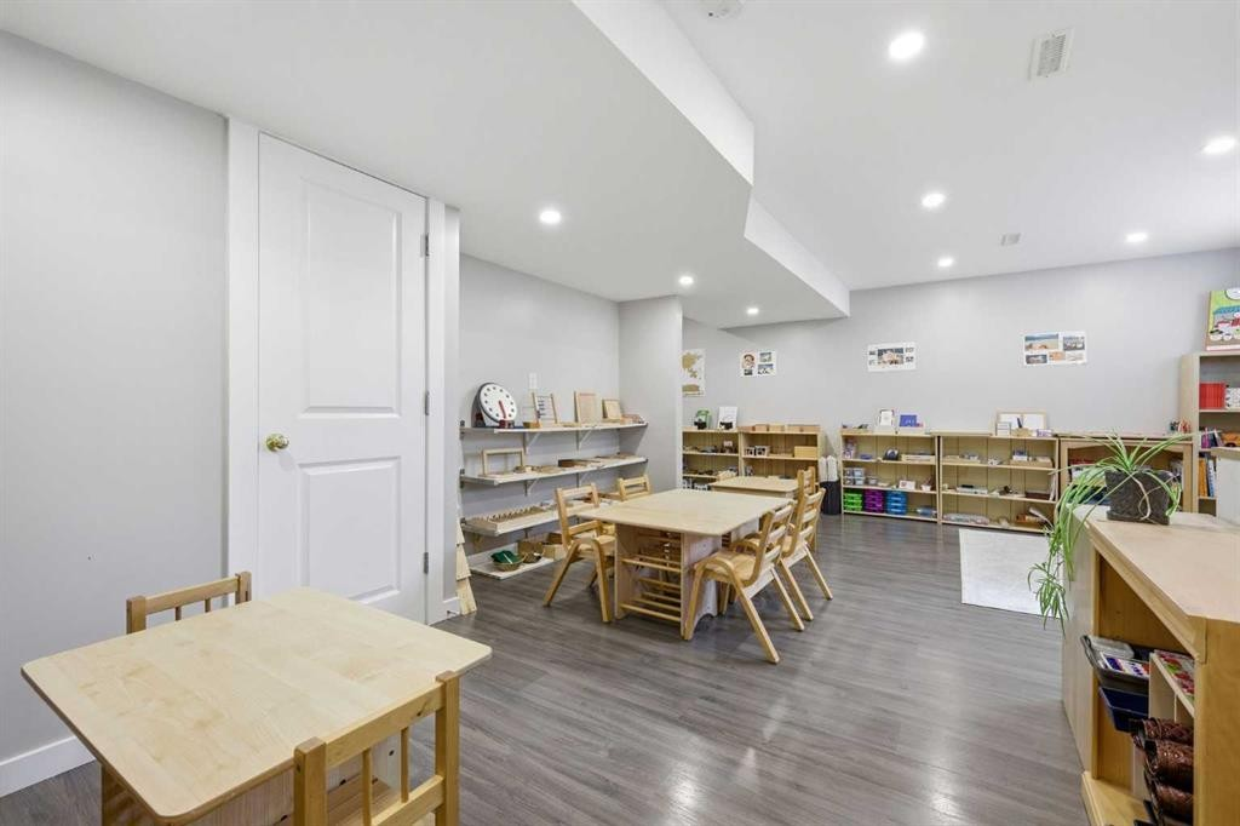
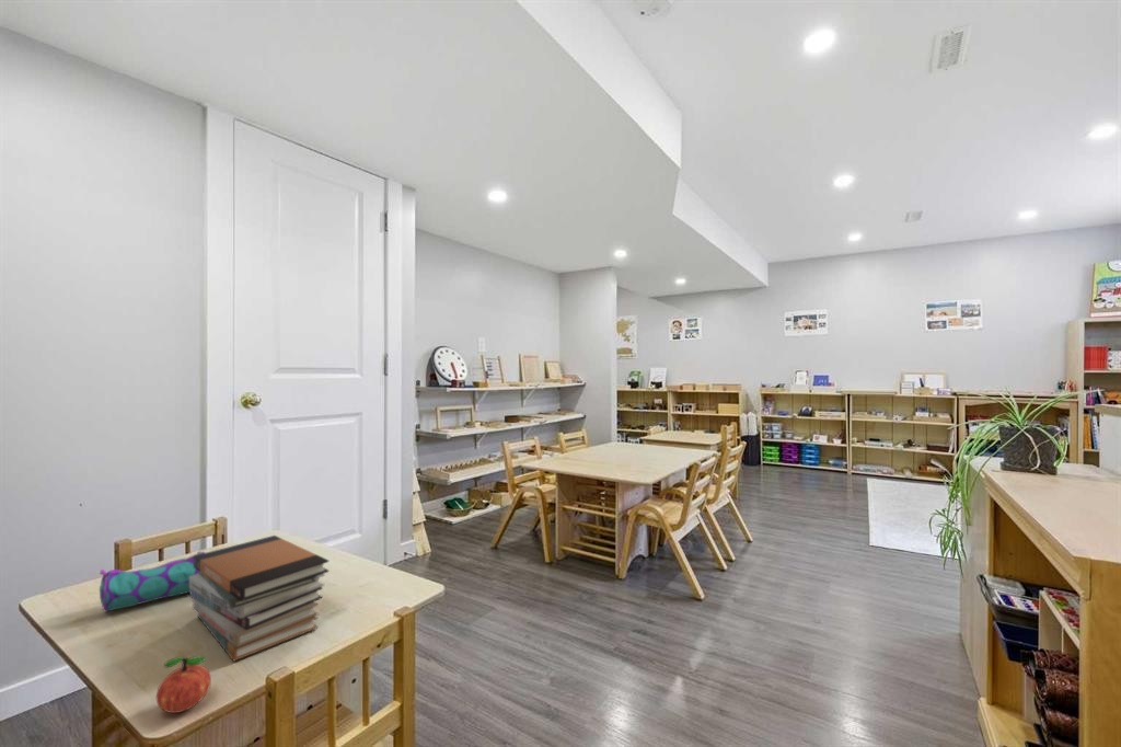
+ apple [155,655,212,714]
+ book stack [189,535,330,663]
+ pencil case [99,550,206,613]
